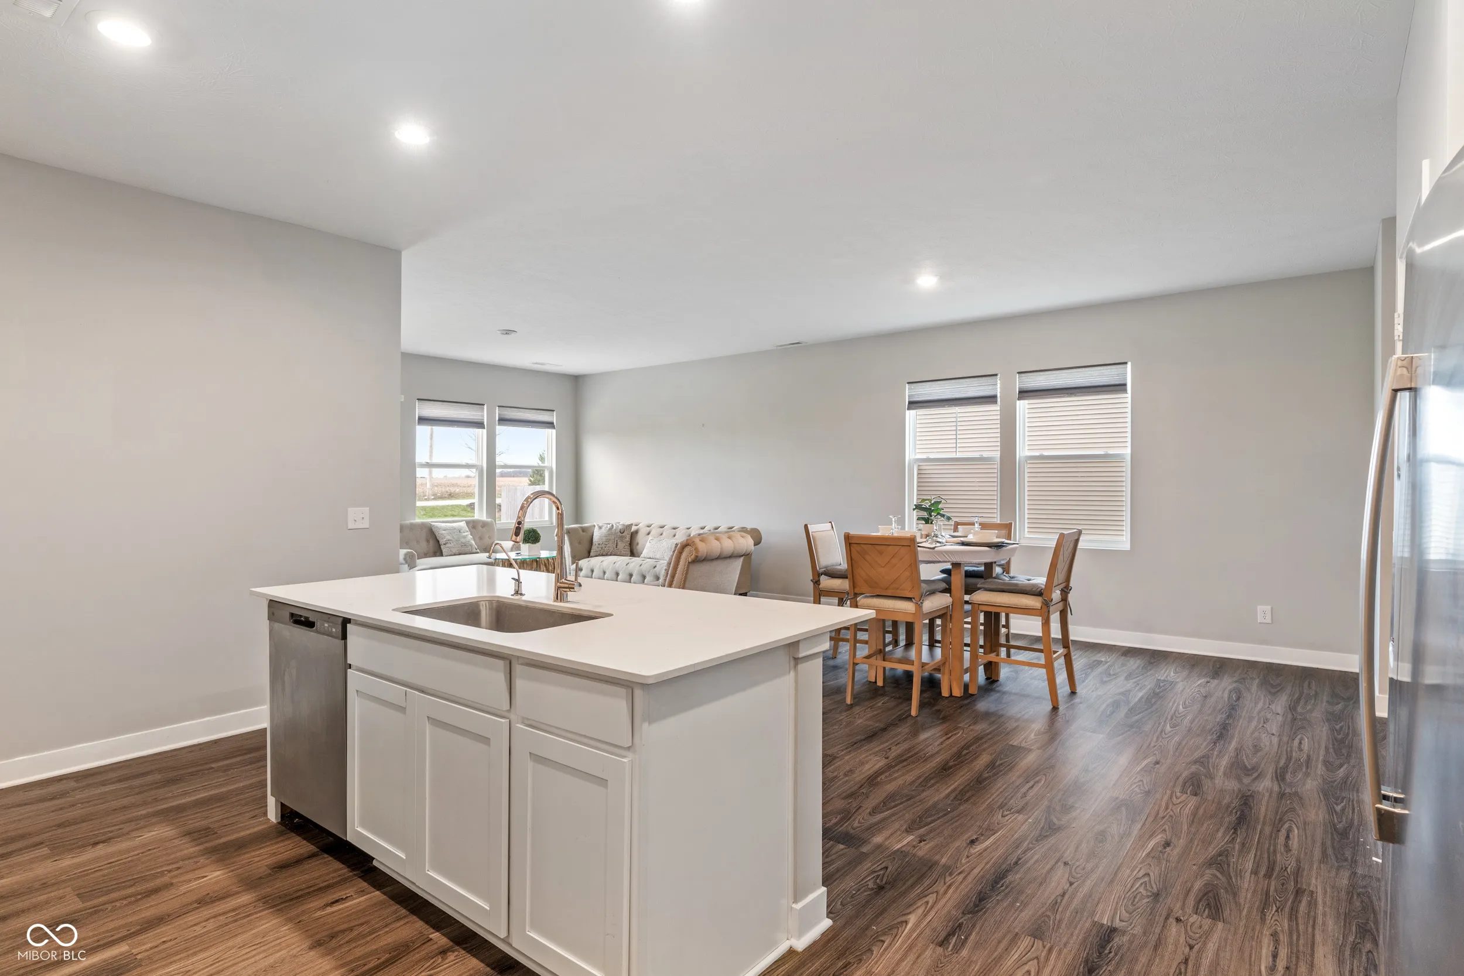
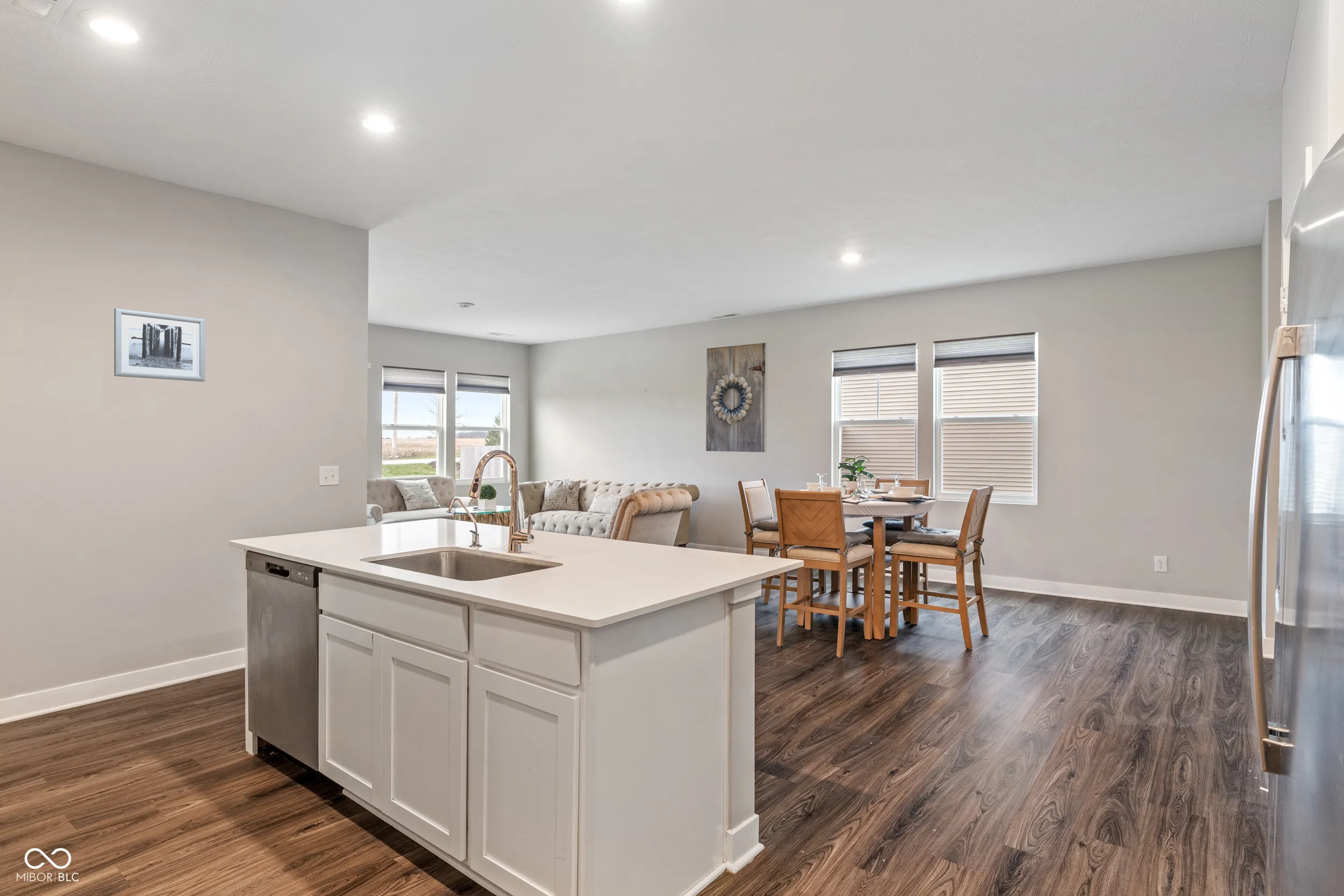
+ wall art [113,308,206,382]
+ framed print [705,342,768,453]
